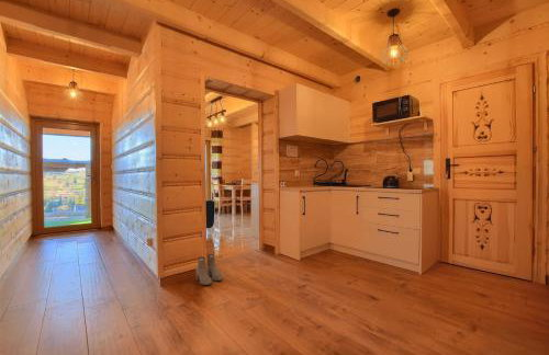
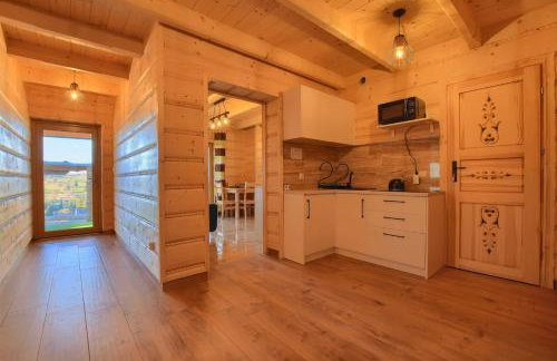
- boots [194,253,223,286]
